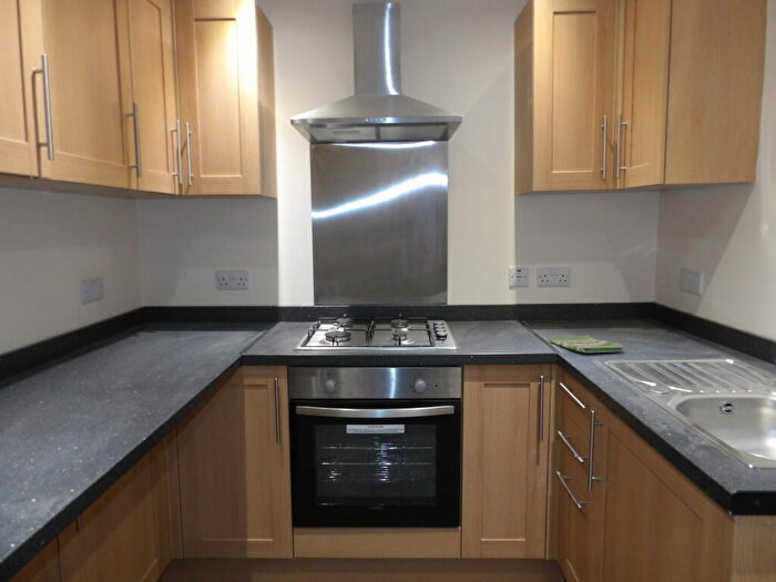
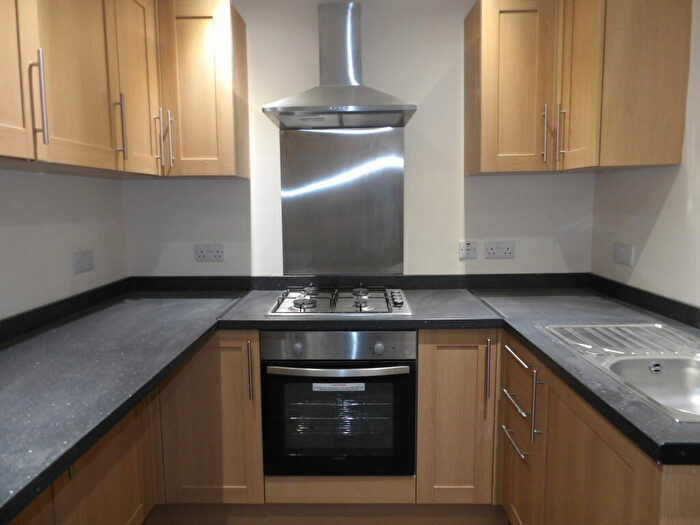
- dish towel [547,334,624,354]
